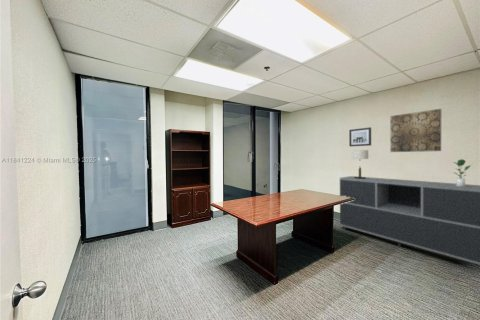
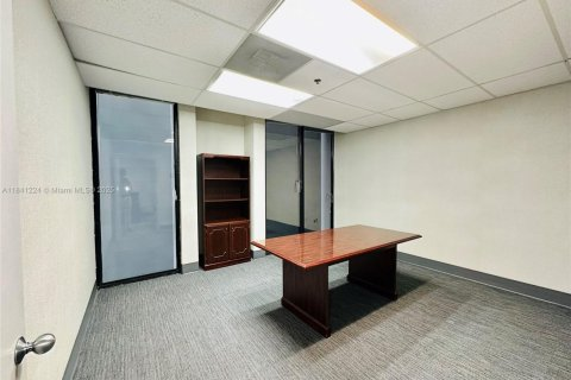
- sideboard [339,175,480,266]
- potted plant [453,158,472,187]
- table lamp [351,149,369,179]
- wall art [389,108,442,153]
- wall art [348,126,372,147]
